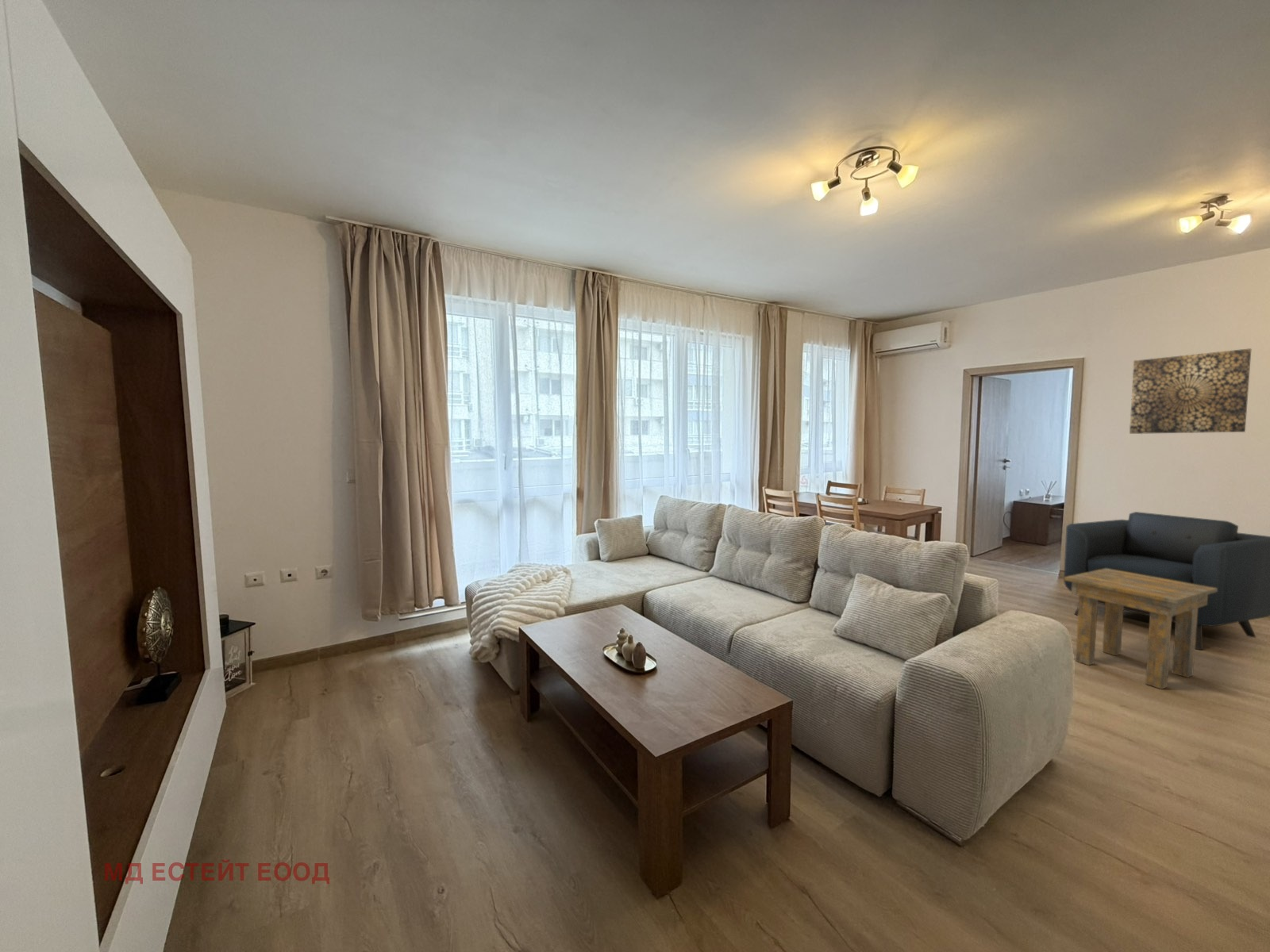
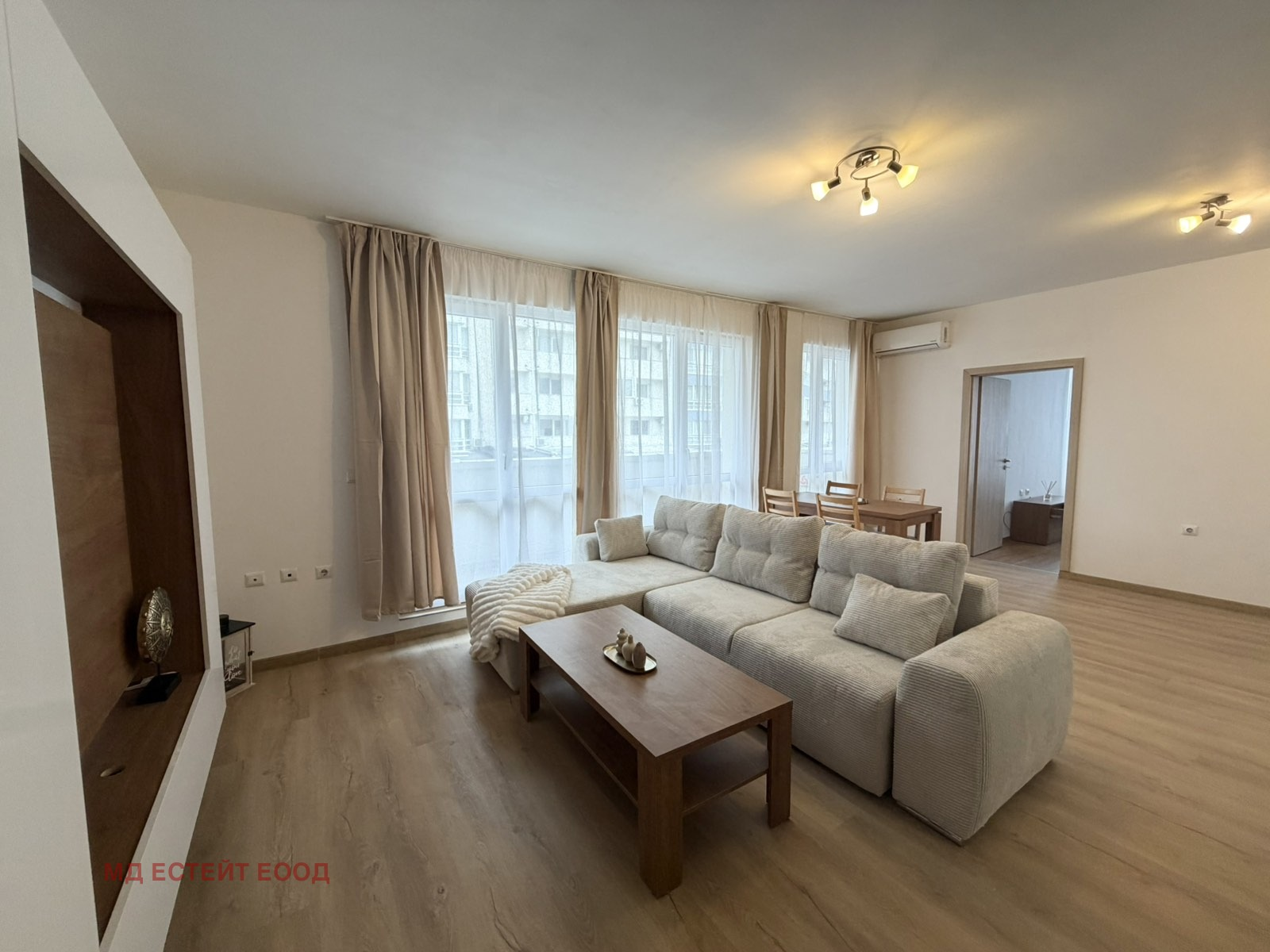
- wall art [1129,347,1252,435]
- side table [1064,569,1218,690]
- armchair [1063,511,1270,651]
